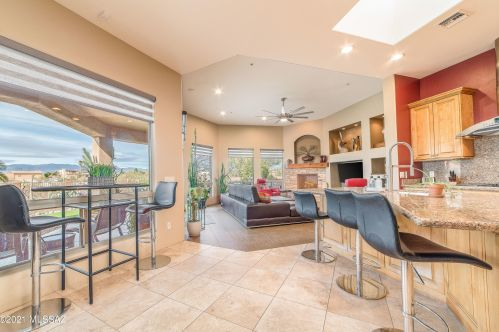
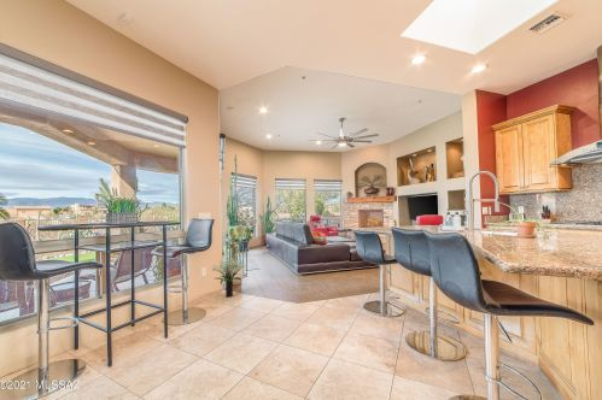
+ potted plant [211,258,249,298]
